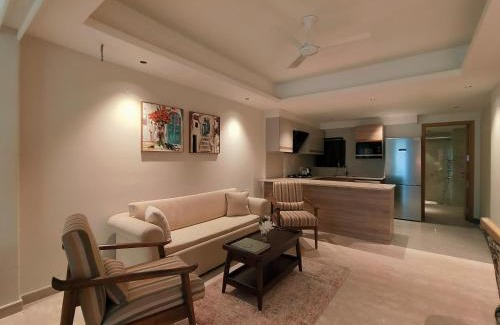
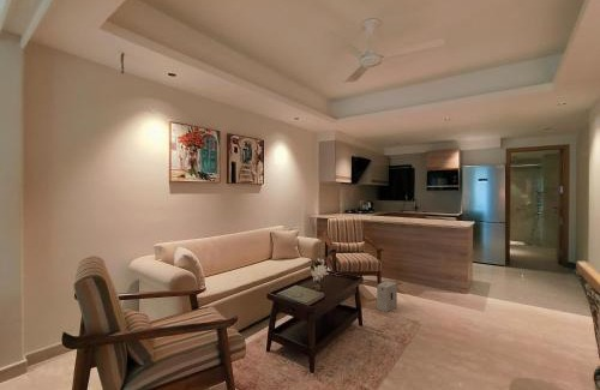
+ cardboard box [376,280,398,313]
